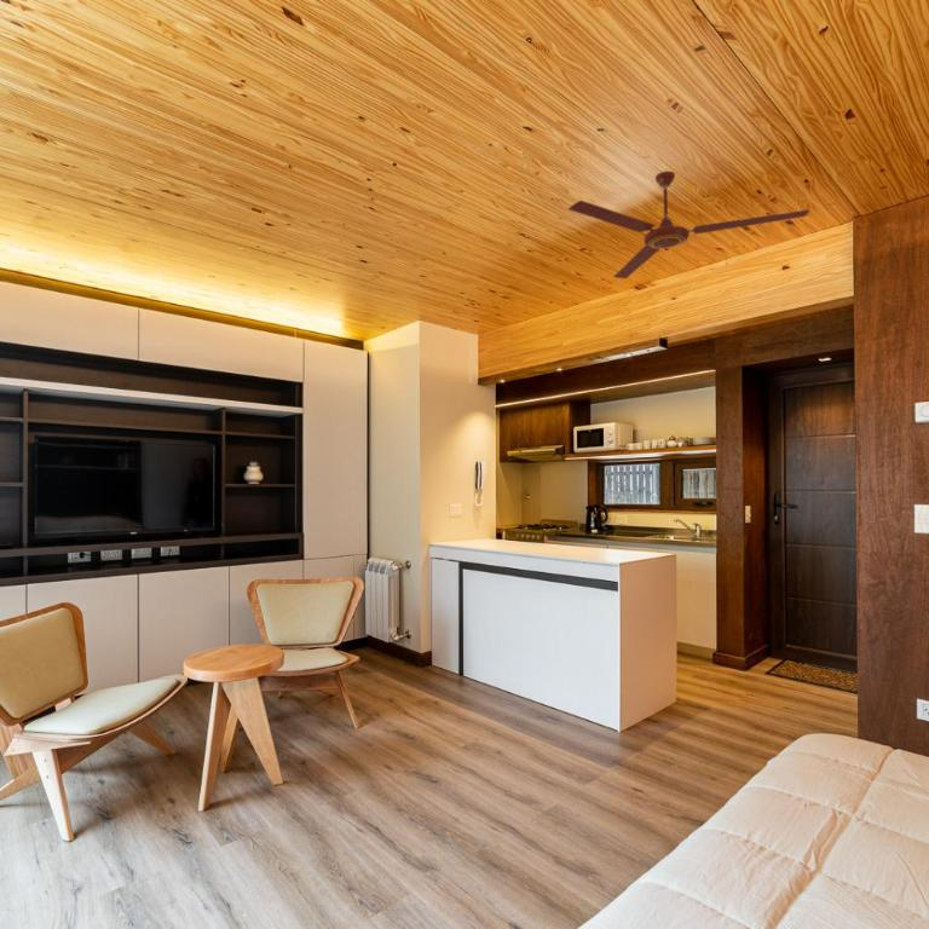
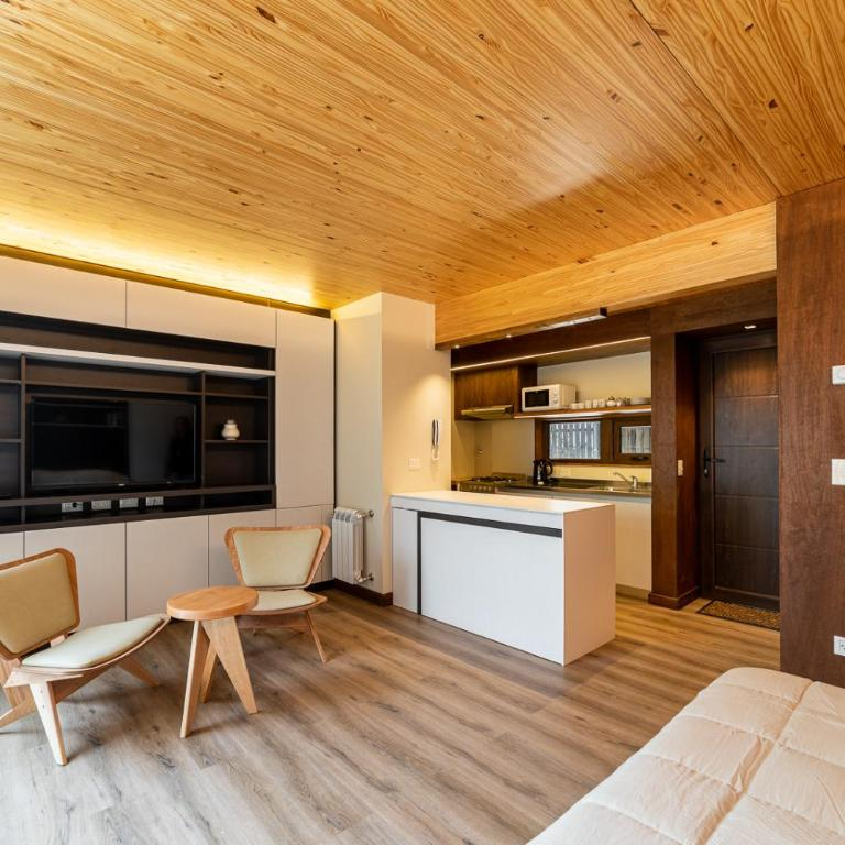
- ceiling fan [567,171,810,279]
